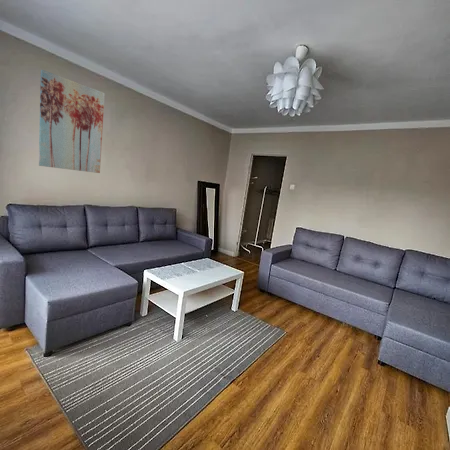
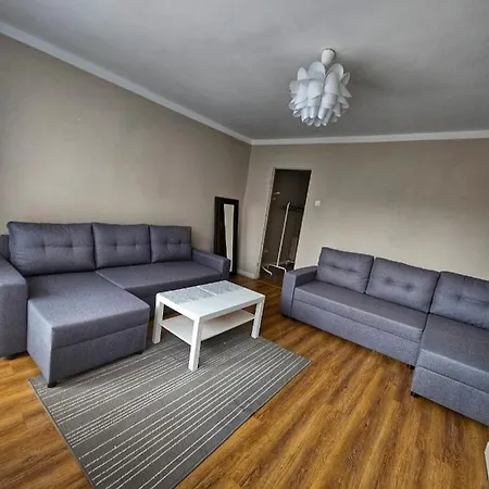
- wall art [38,69,106,174]
